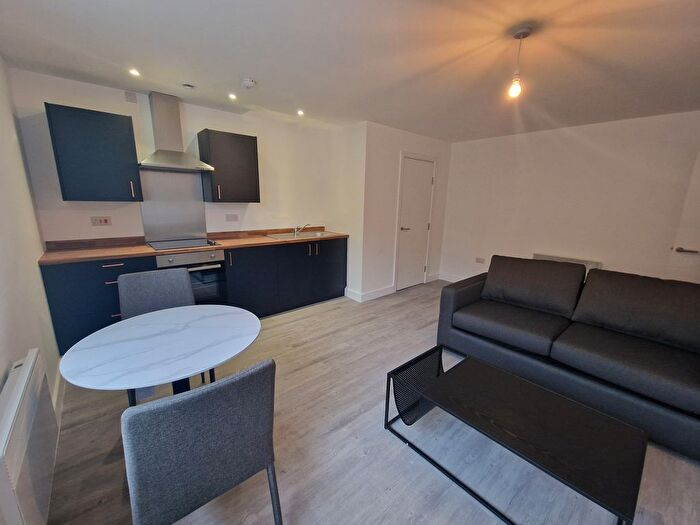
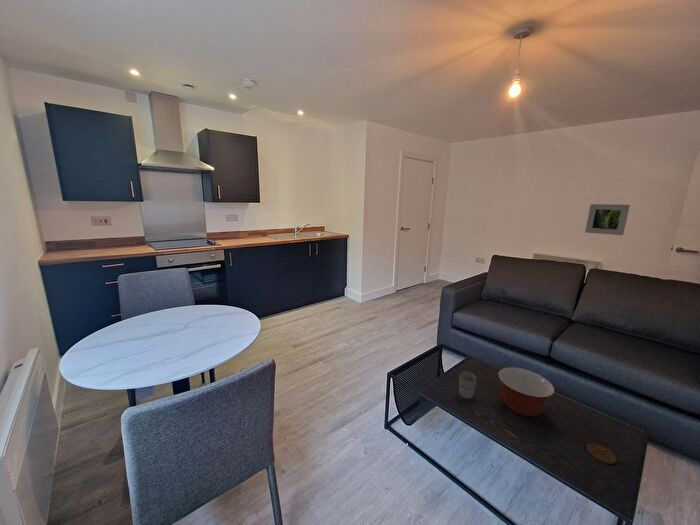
+ coaster [585,442,618,465]
+ mixing bowl [497,366,556,417]
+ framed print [584,203,631,236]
+ cup [458,370,478,400]
